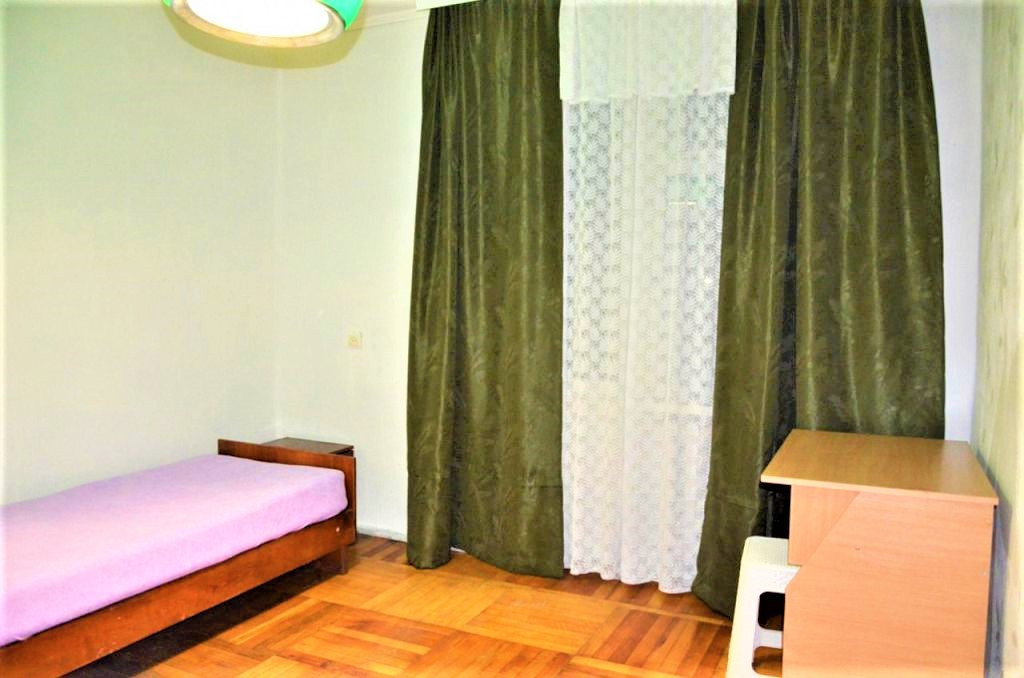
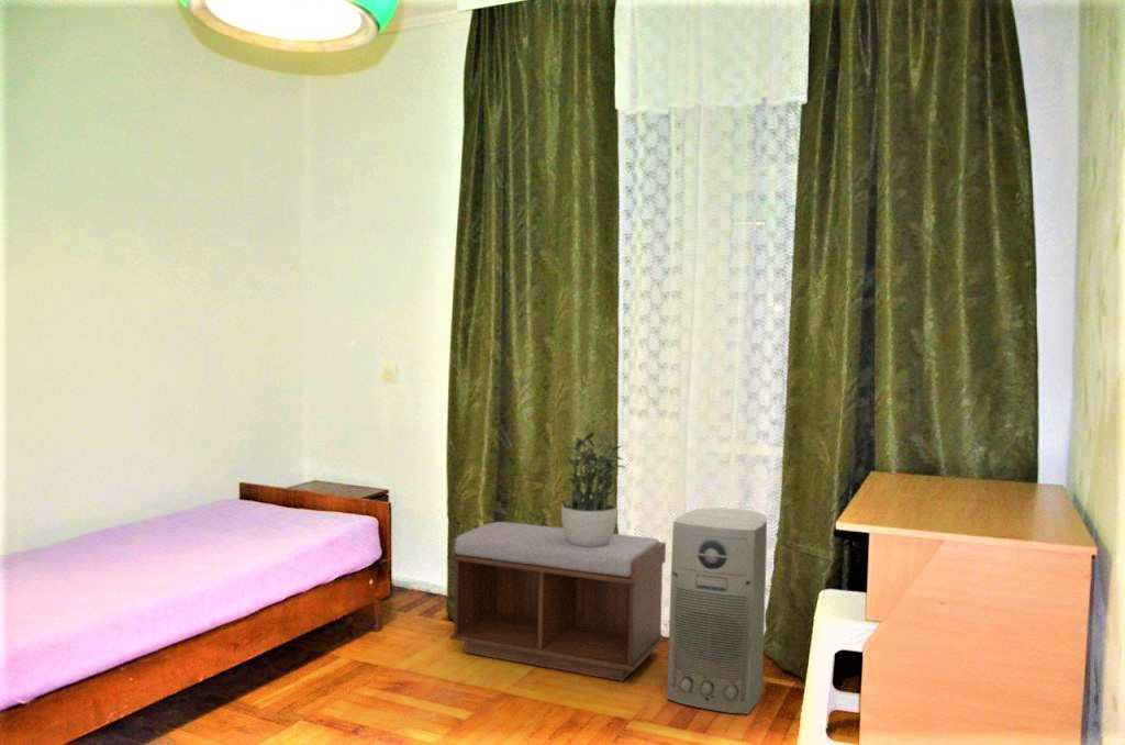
+ bench [449,521,667,682]
+ air purifier [666,507,768,715]
+ potted plant [560,431,625,546]
